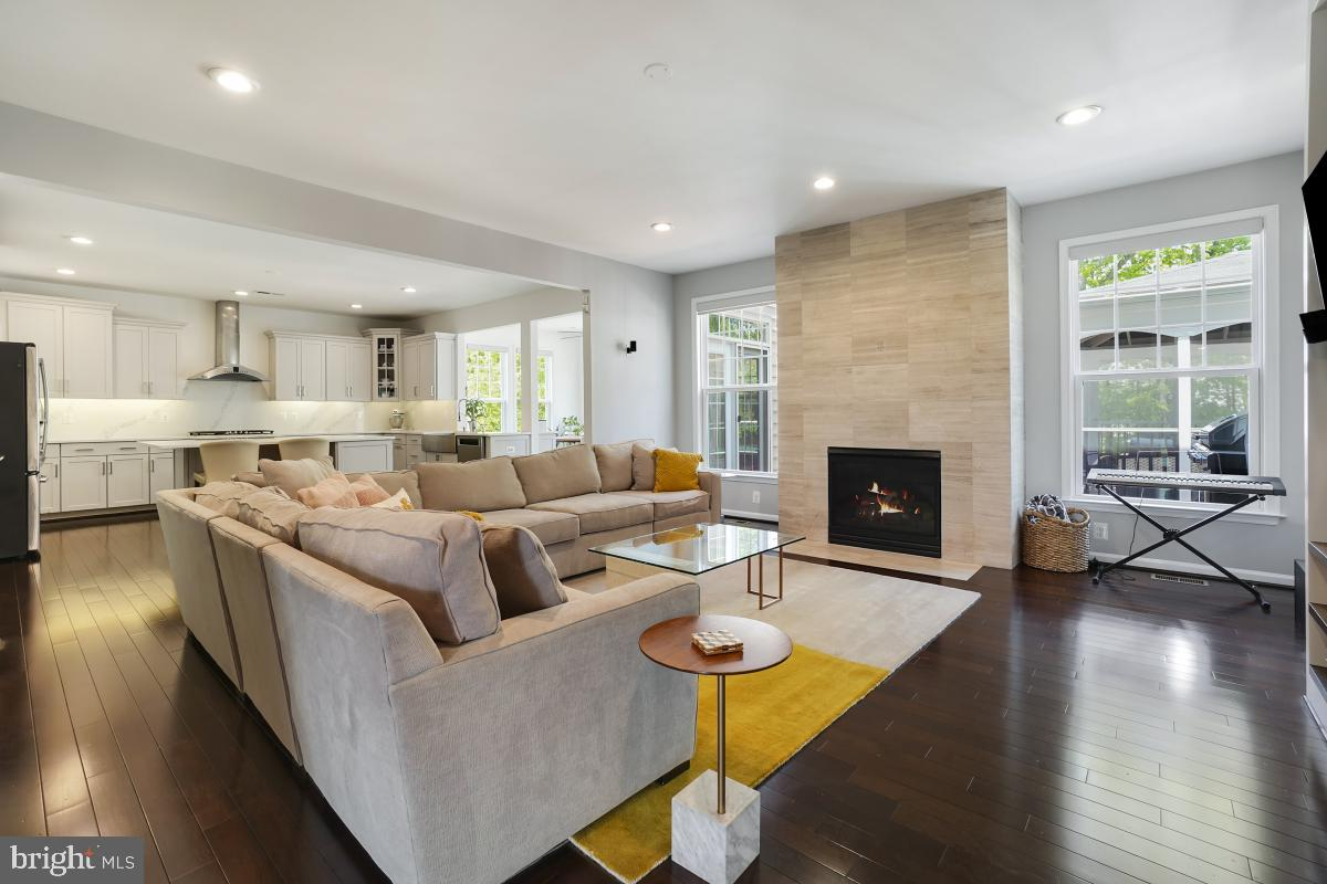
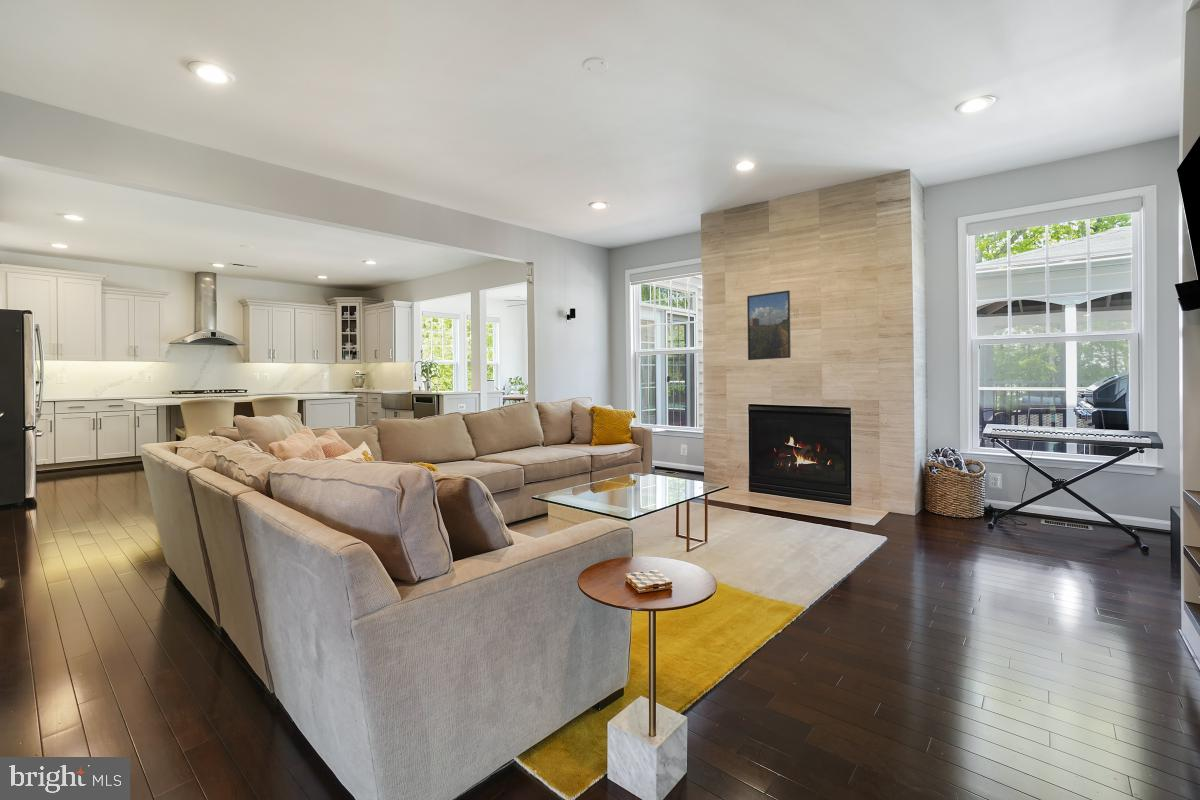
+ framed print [746,289,792,361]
